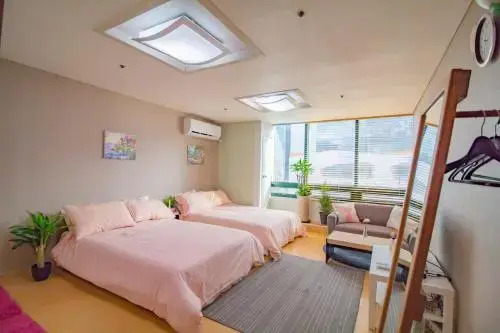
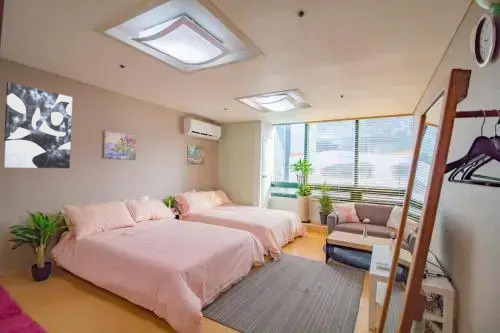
+ wall art [2,81,73,169]
